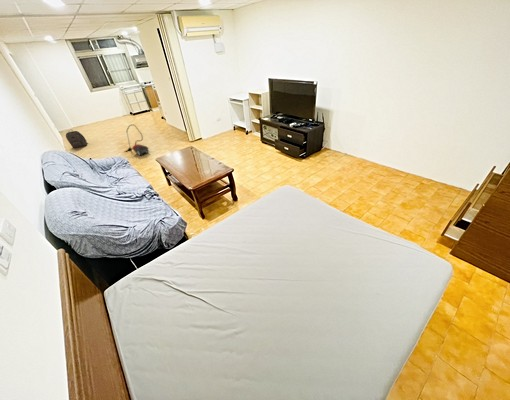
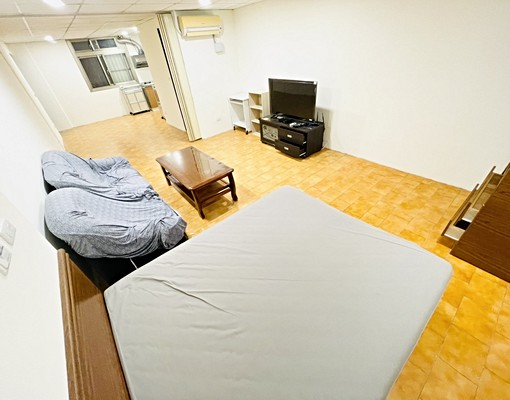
- backpack [65,129,89,149]
- vacuum cleaner [123,123,150,157]
